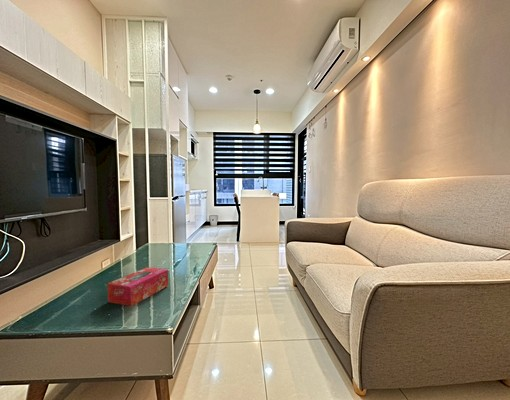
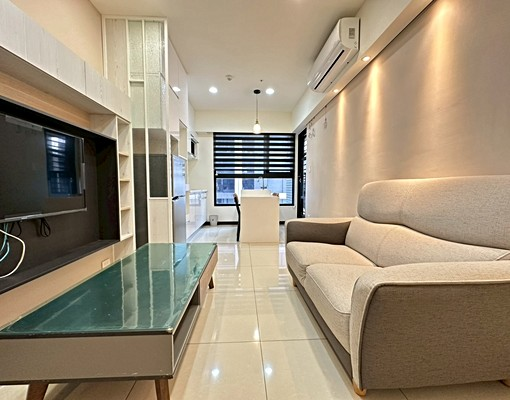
- tissue box [107,266,169,307]
